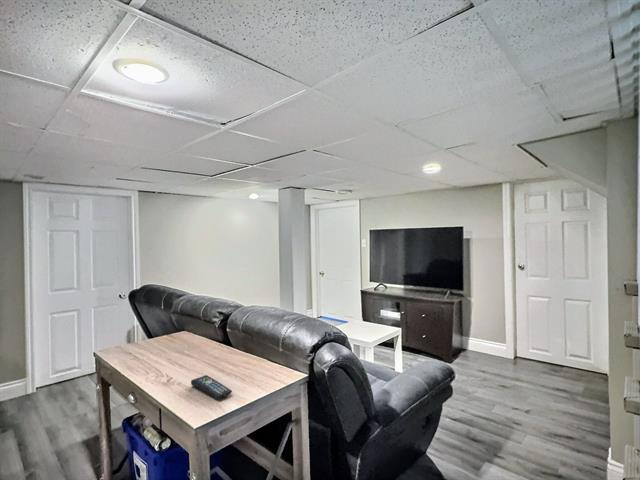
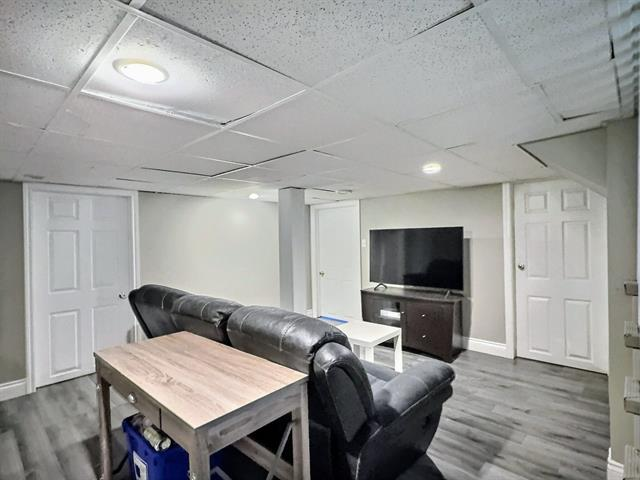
- remote control [190,374,233,400]
